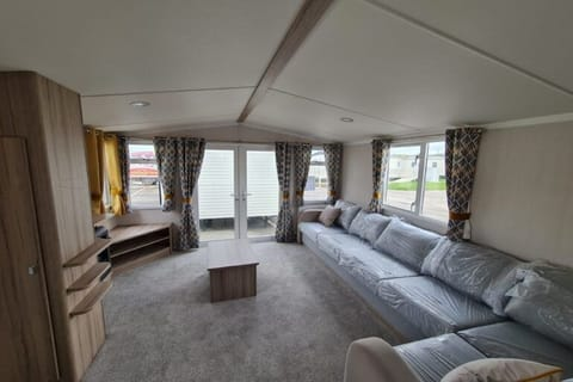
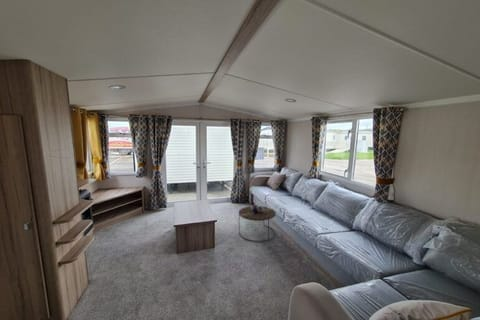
+ side table [238,204,277,243]
